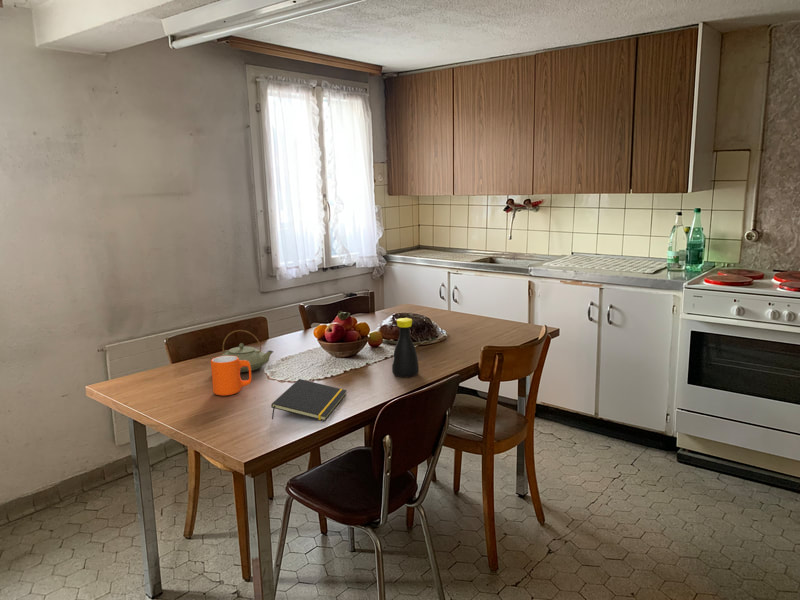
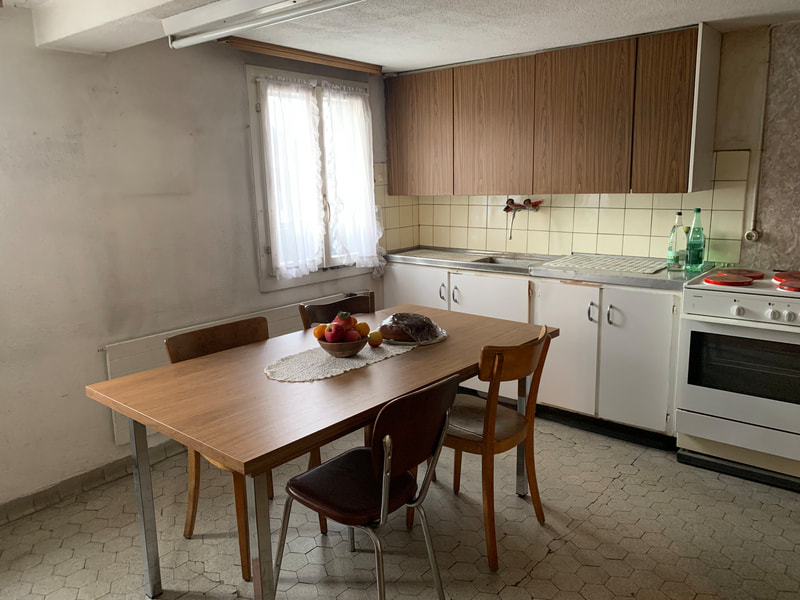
- notepad [270,378,348,422]
- bottle [391,317,420,378]
- teapot [220,329,274,373]
- mug [210,355,252,397]
